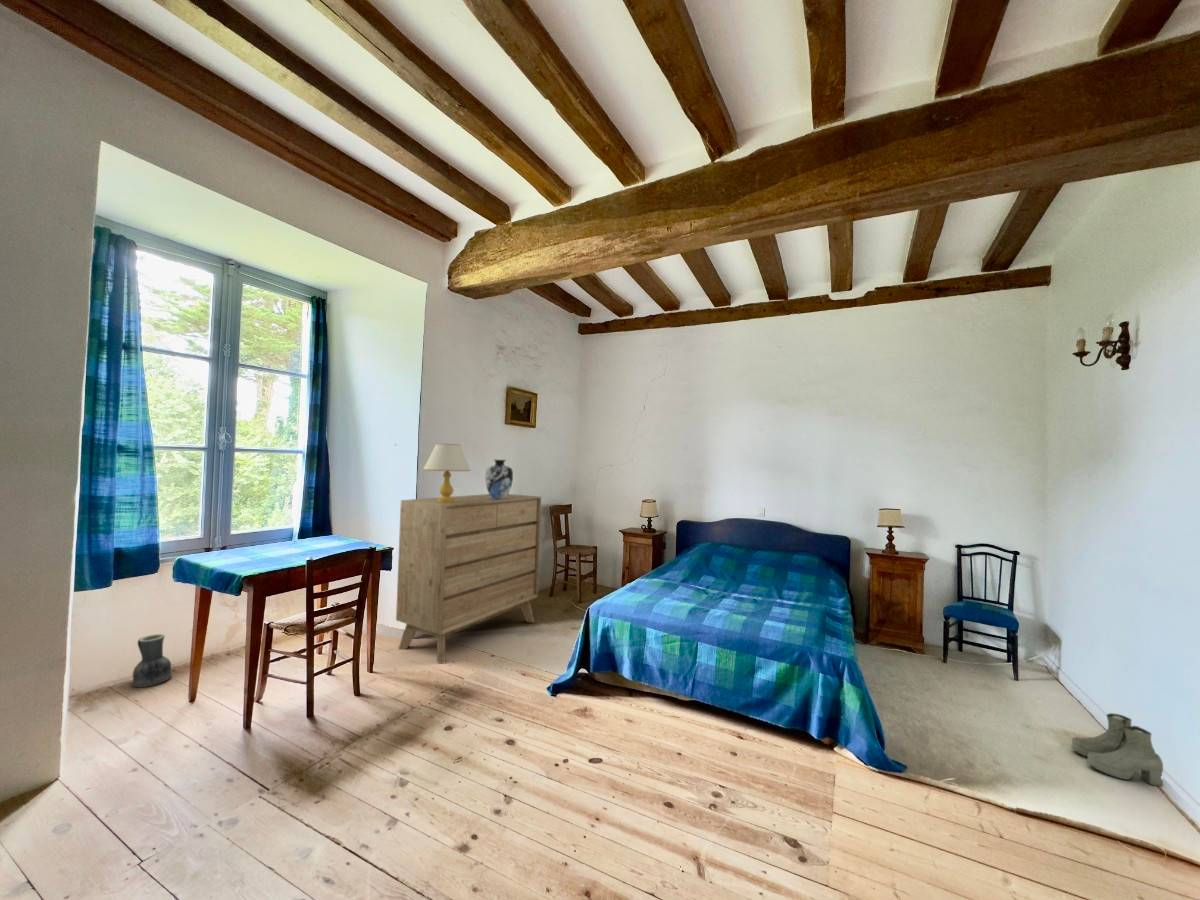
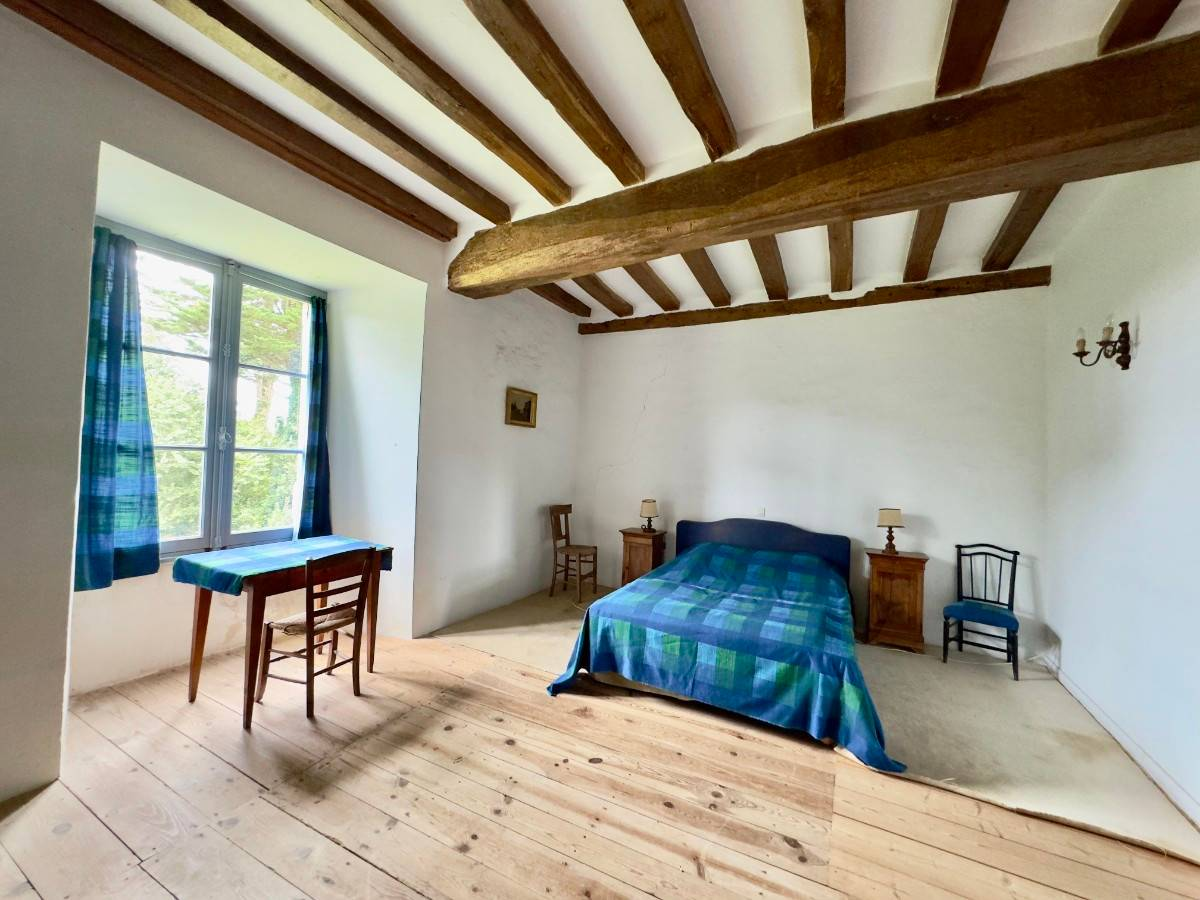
- table lamp [422,443,472,502]
- boots [1071,712,1164,787]
- dresser [395,493,542,665]
- vase [484,459,514,500]
- vase [132,633,172,688]
